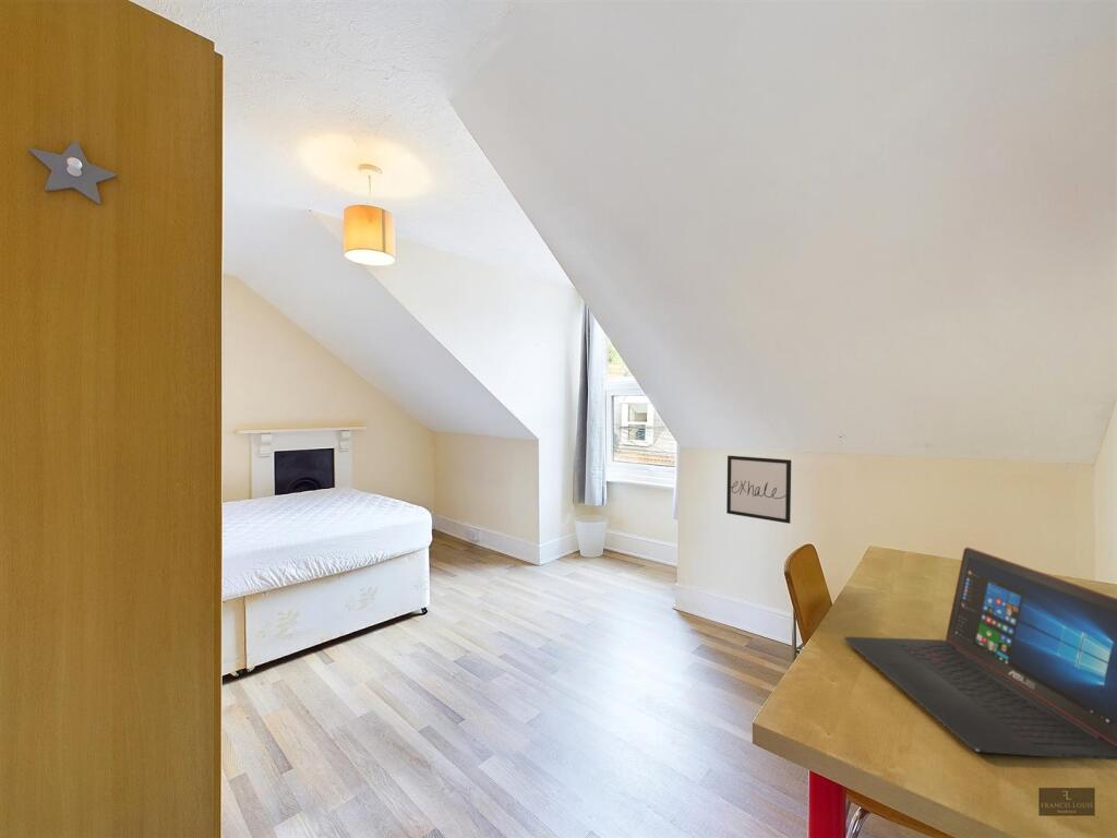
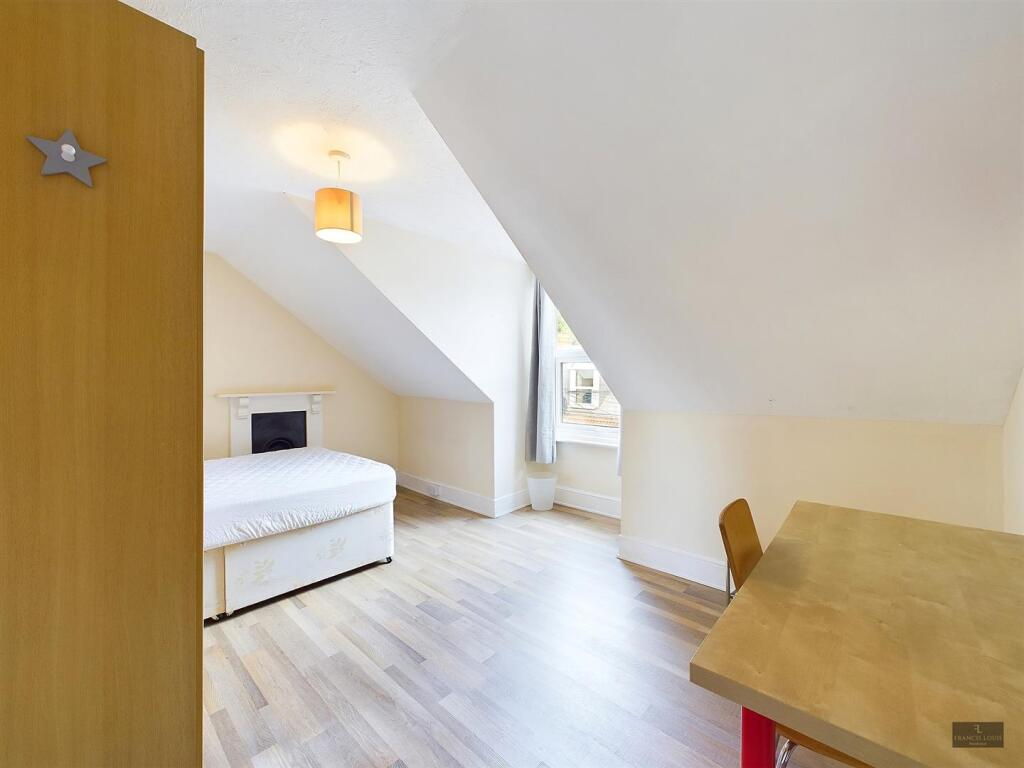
- laptop [843,547,1117,761]
- wall art [725,455,792,525]
